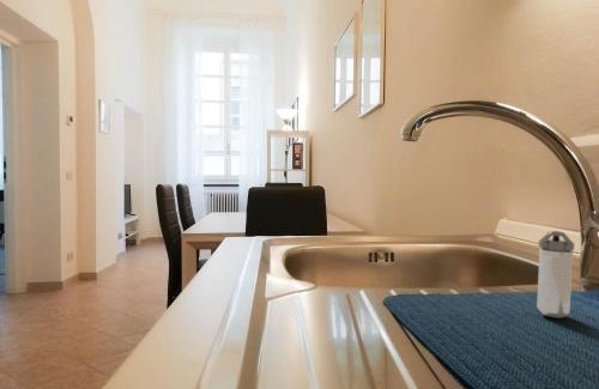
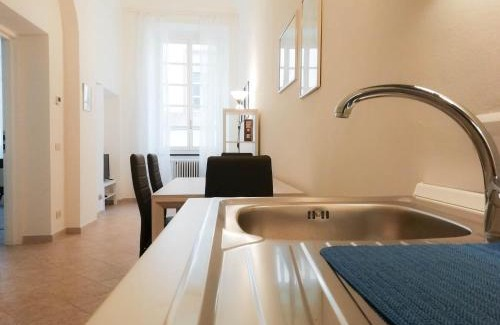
- shaker [536,230,575,320]
